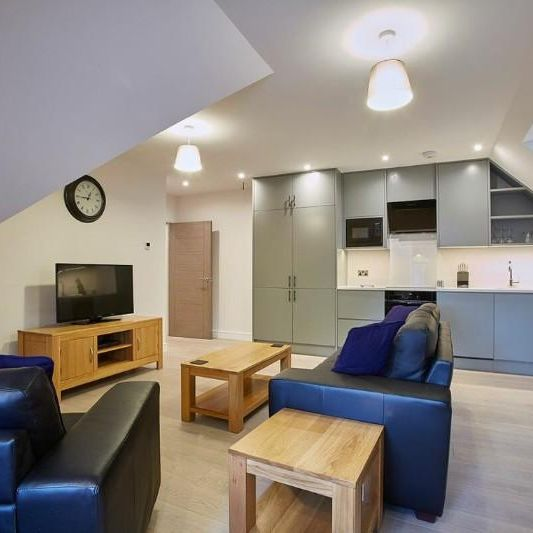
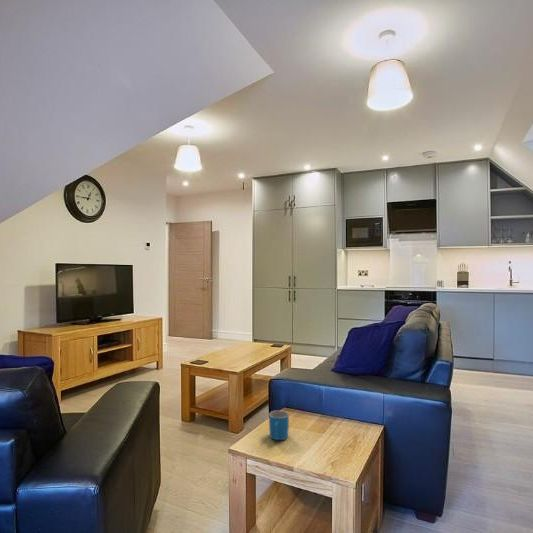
+ mug [268,410,290,441]
